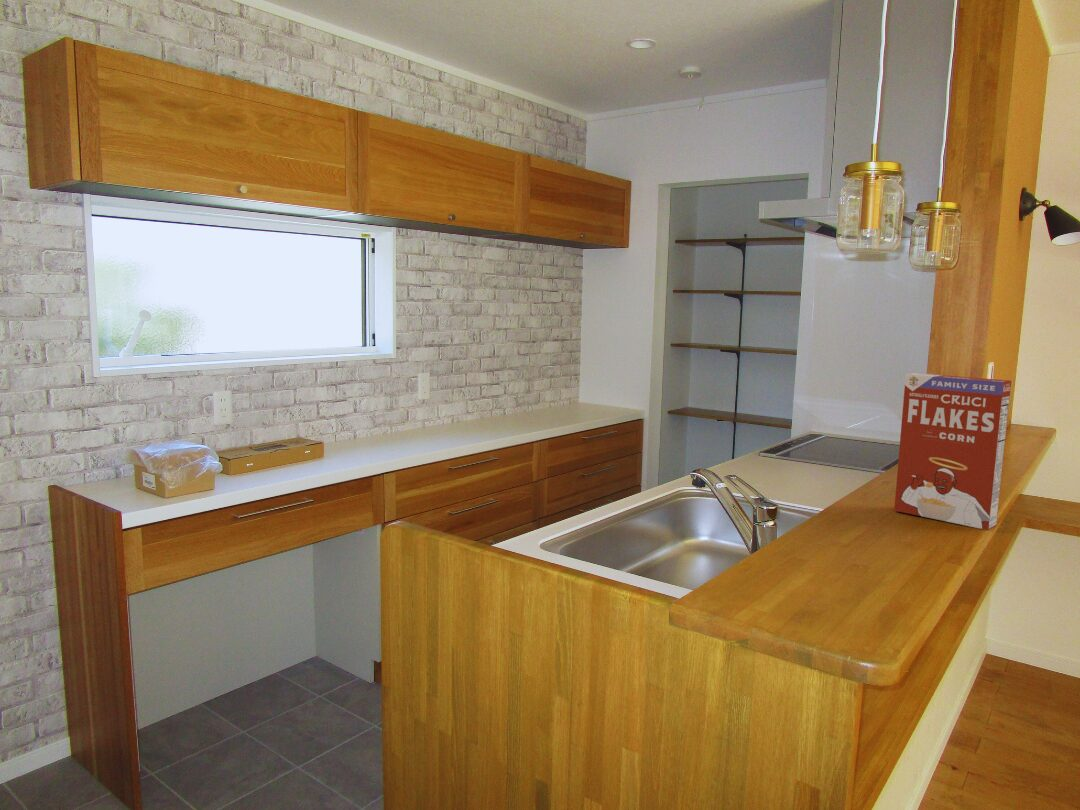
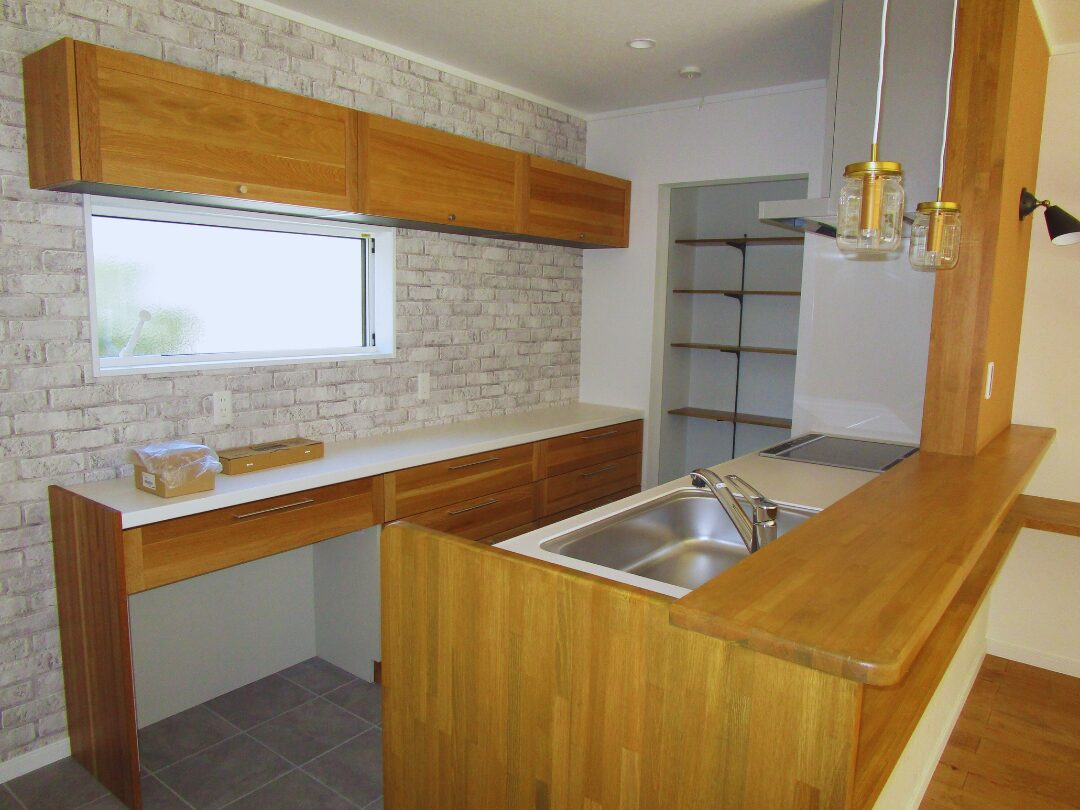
- cereal box [893,372,1012,531]
